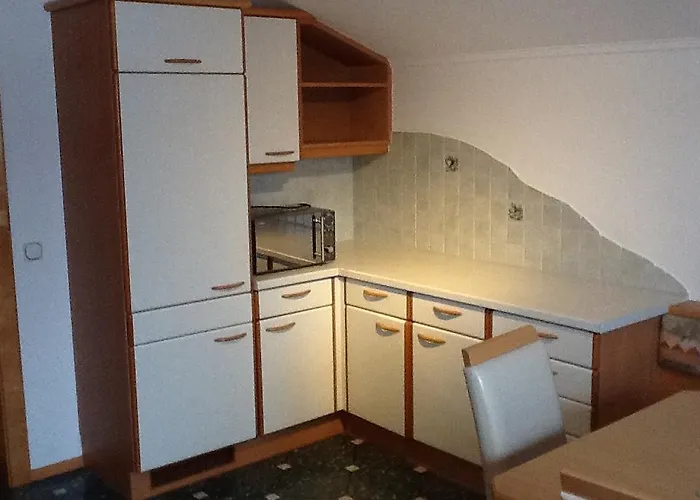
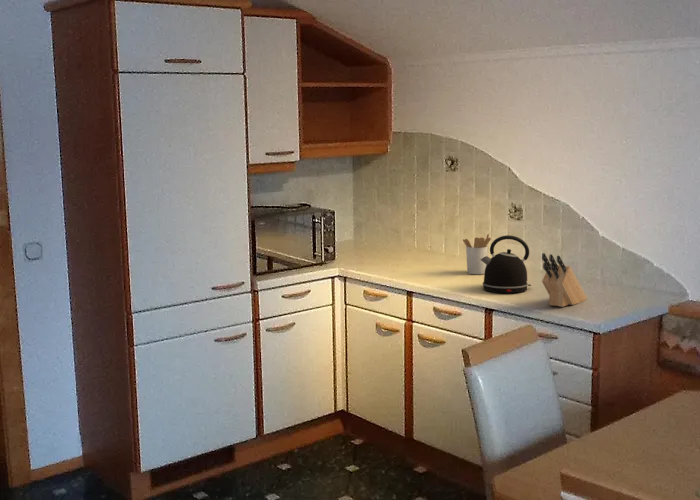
+ utensil holder [462,233,492,275]
+ knife block [541,252,588,308]
+ kettle [481,234,532,294]
